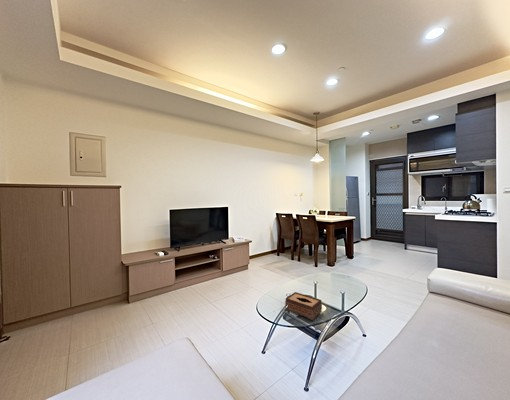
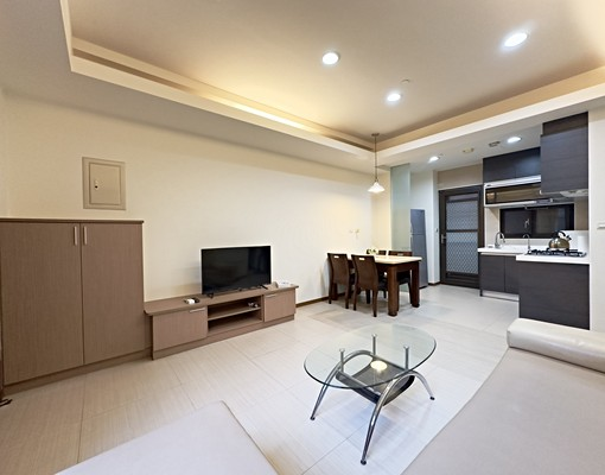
- tissue box [284,291,323,321]
